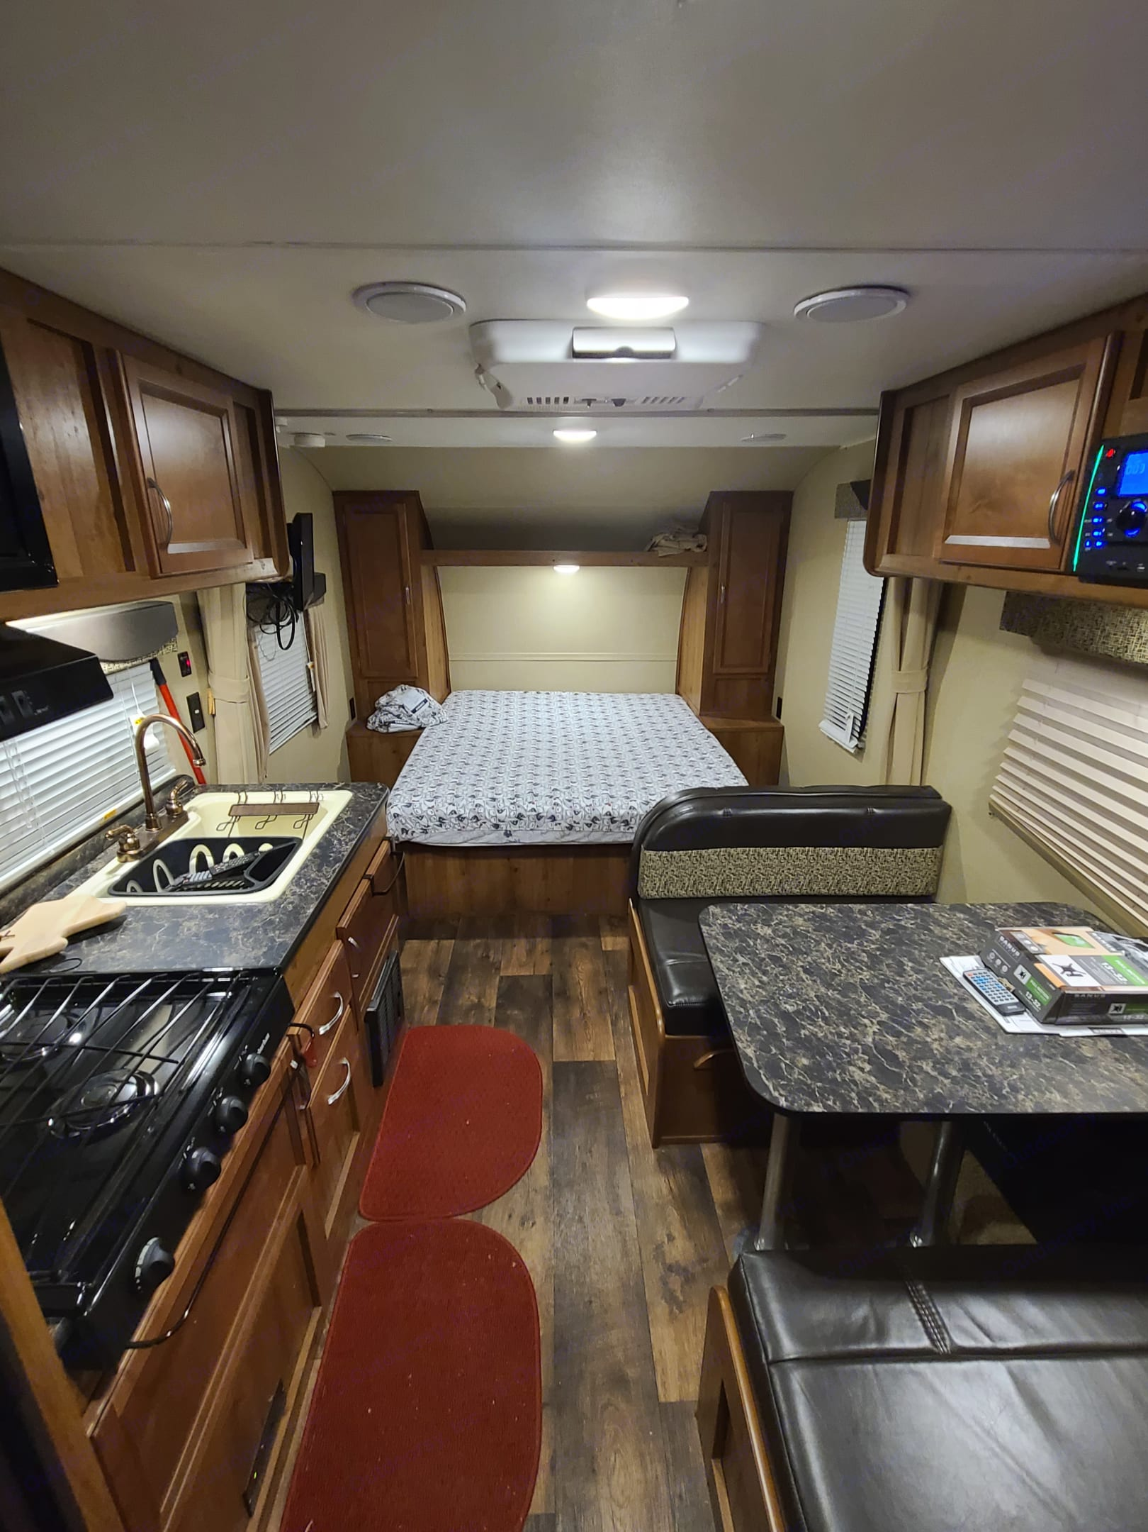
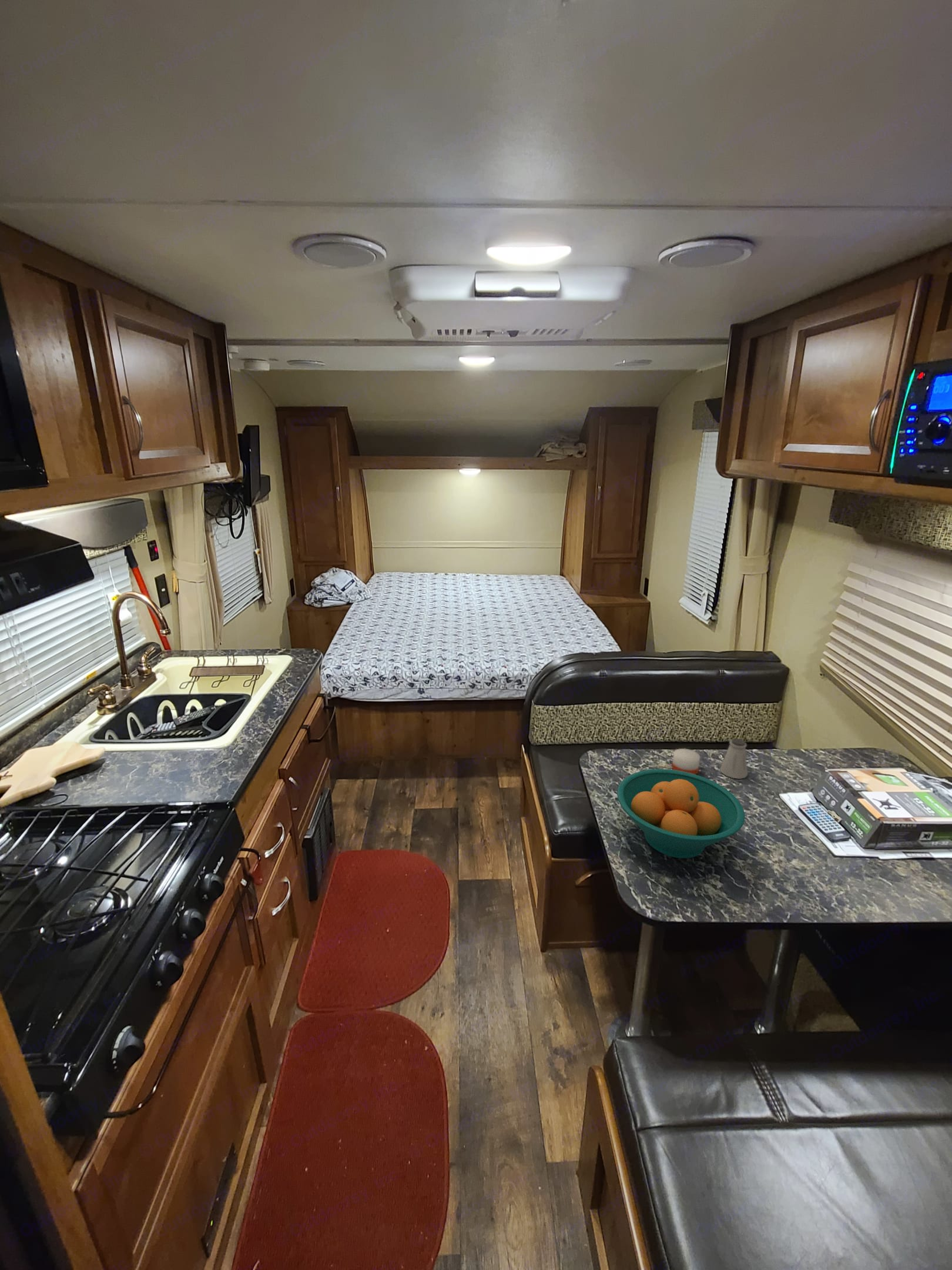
+ candle [671,747,700,775]
+ saltshaker [719,738,748,780]
+ fruit bowl [616,768,745,859]
